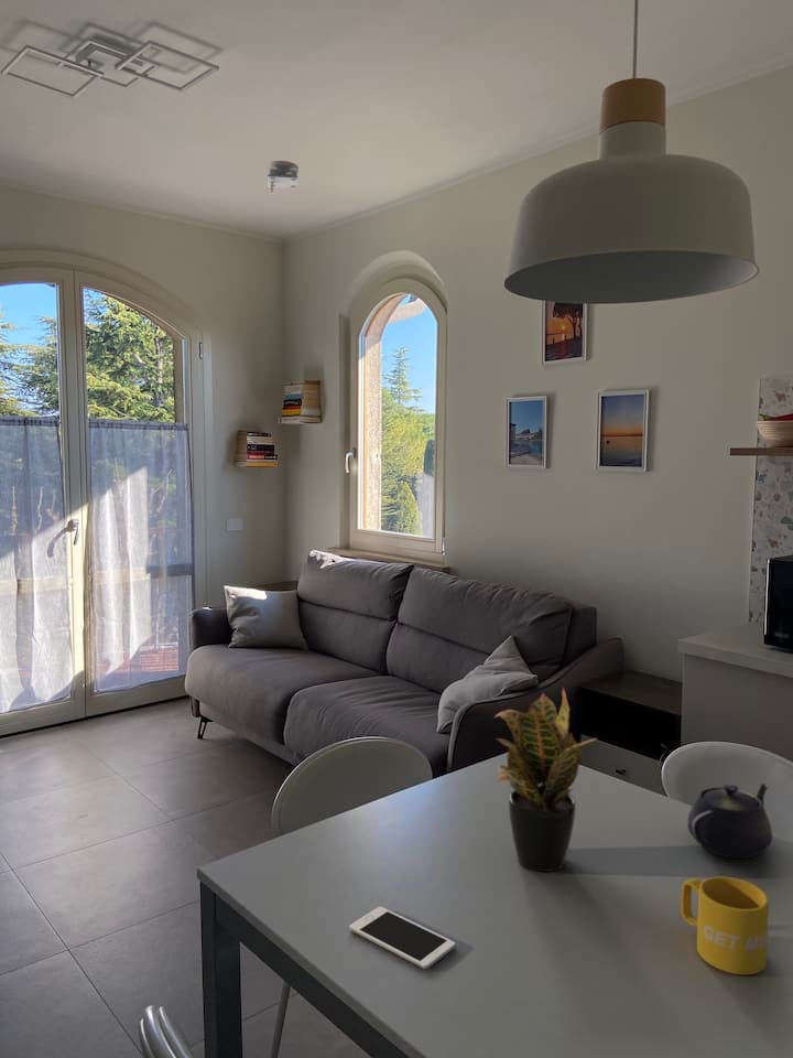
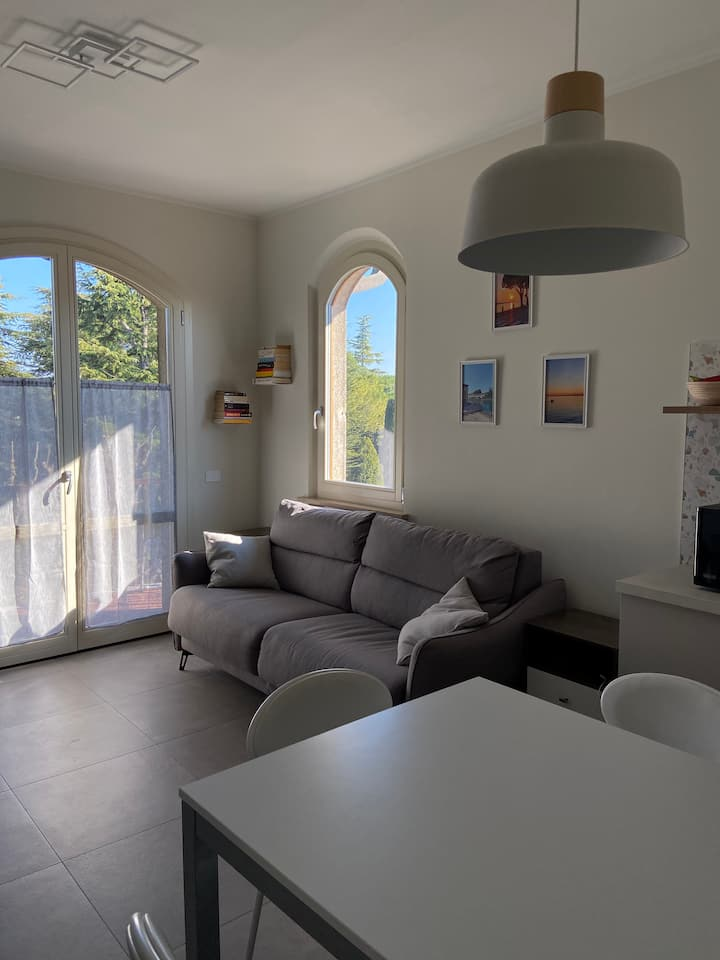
- smoke detector [265,160,300,196]
- mug [680,876,770,975]
- teapot [686,782,773,860]
- potted plant [493,685,598,873]
- cell phone [348,906,456,970]
